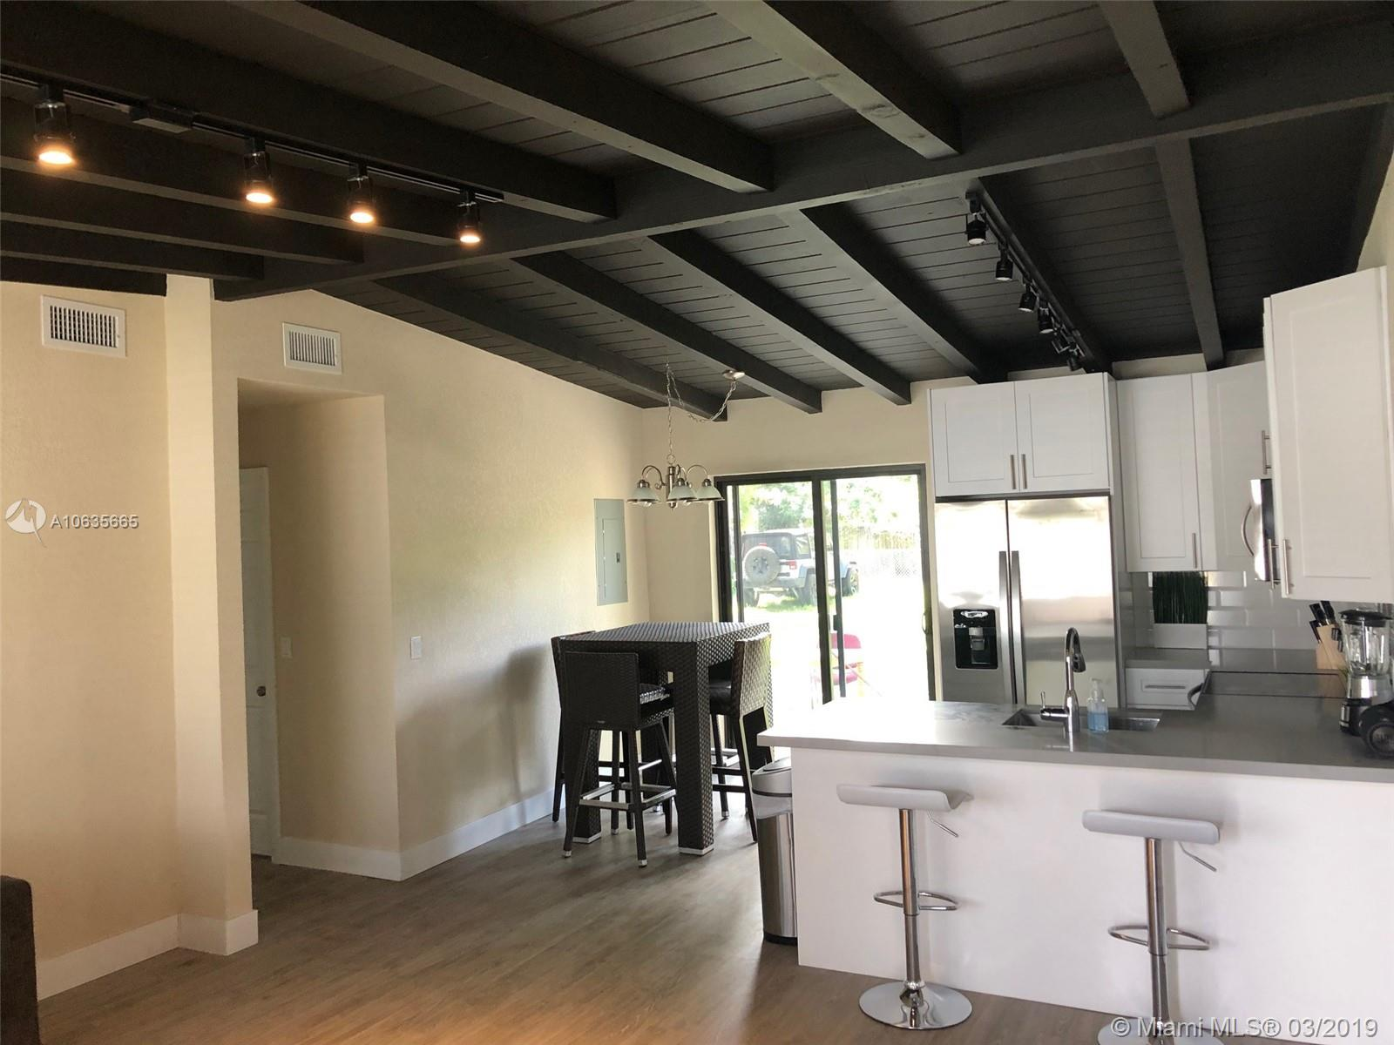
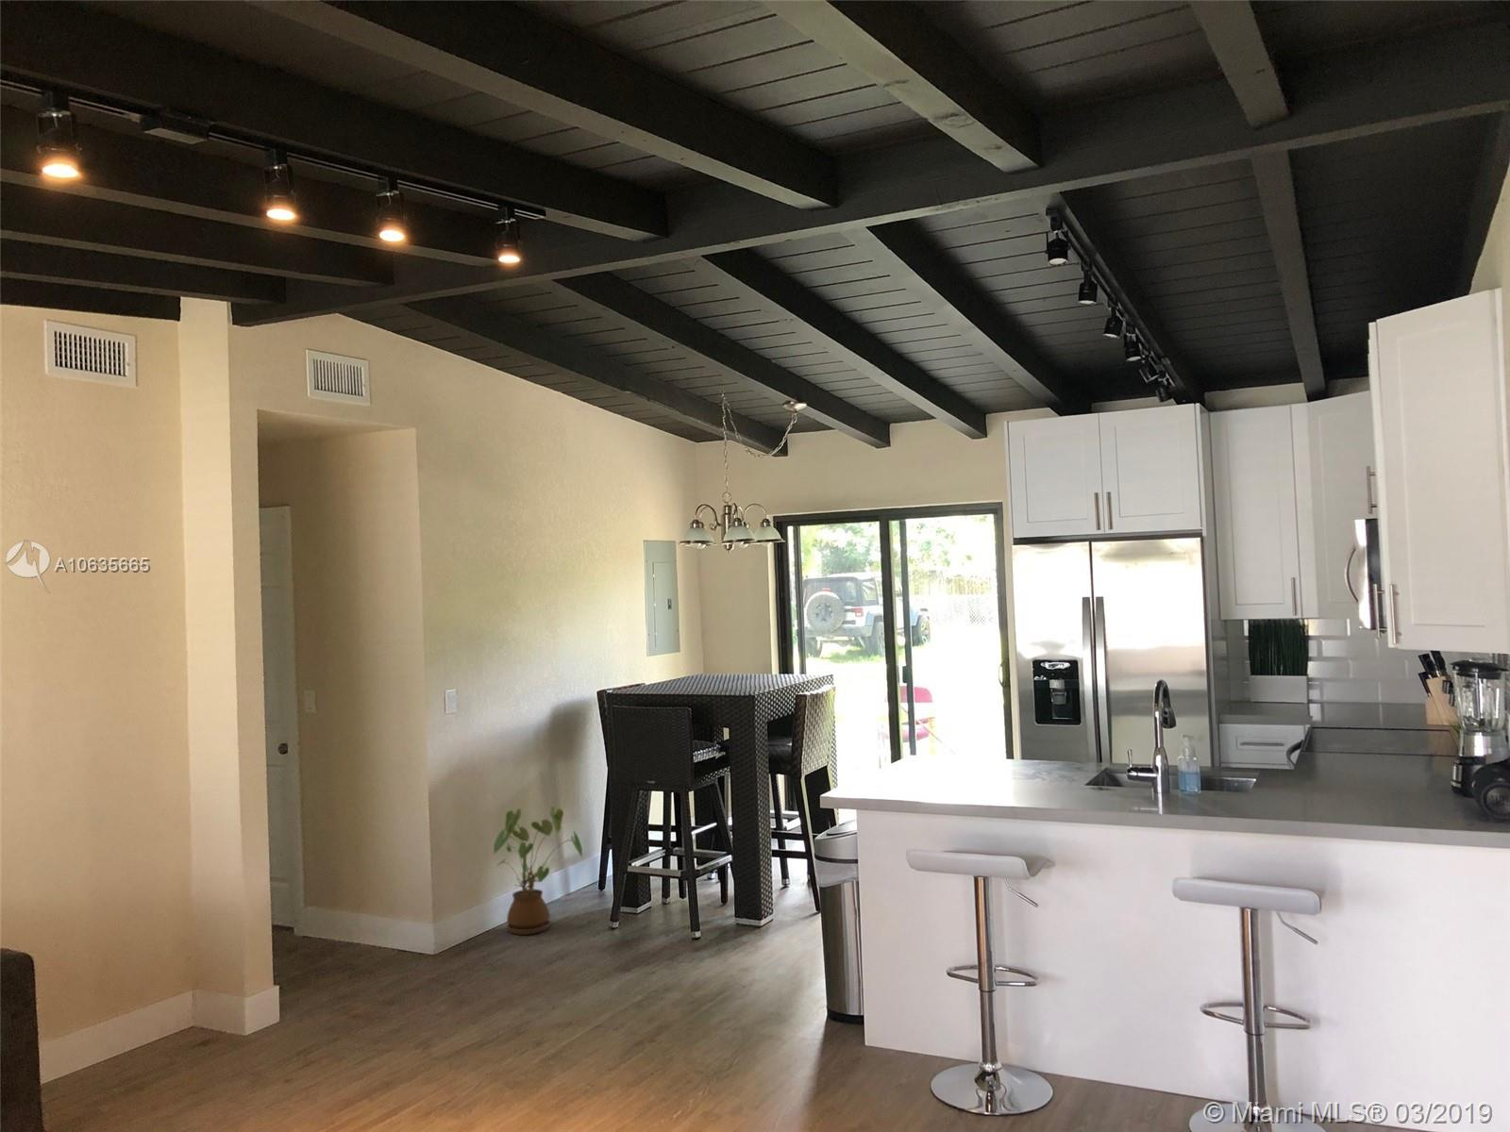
+ house plant [492,806,584,936]
